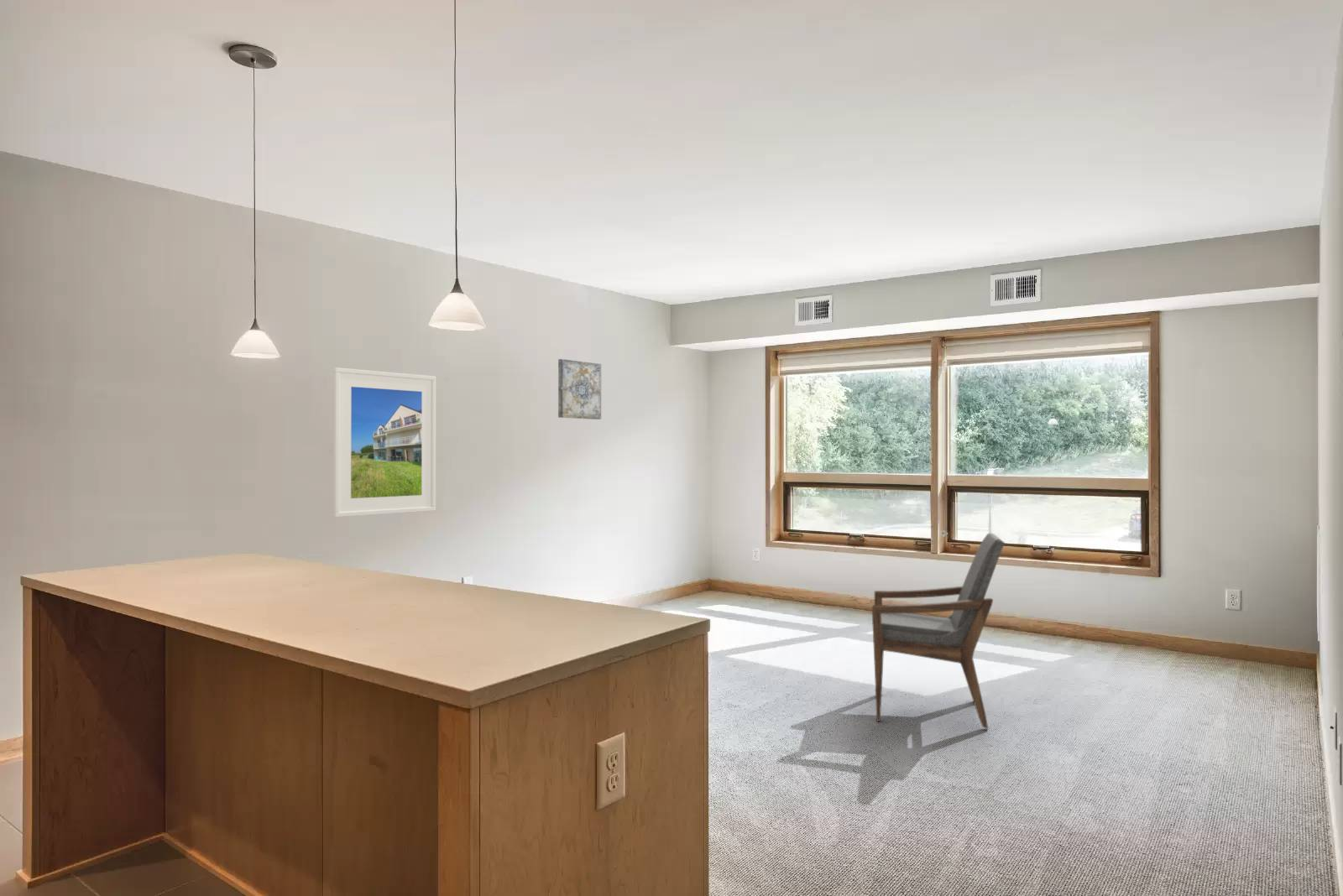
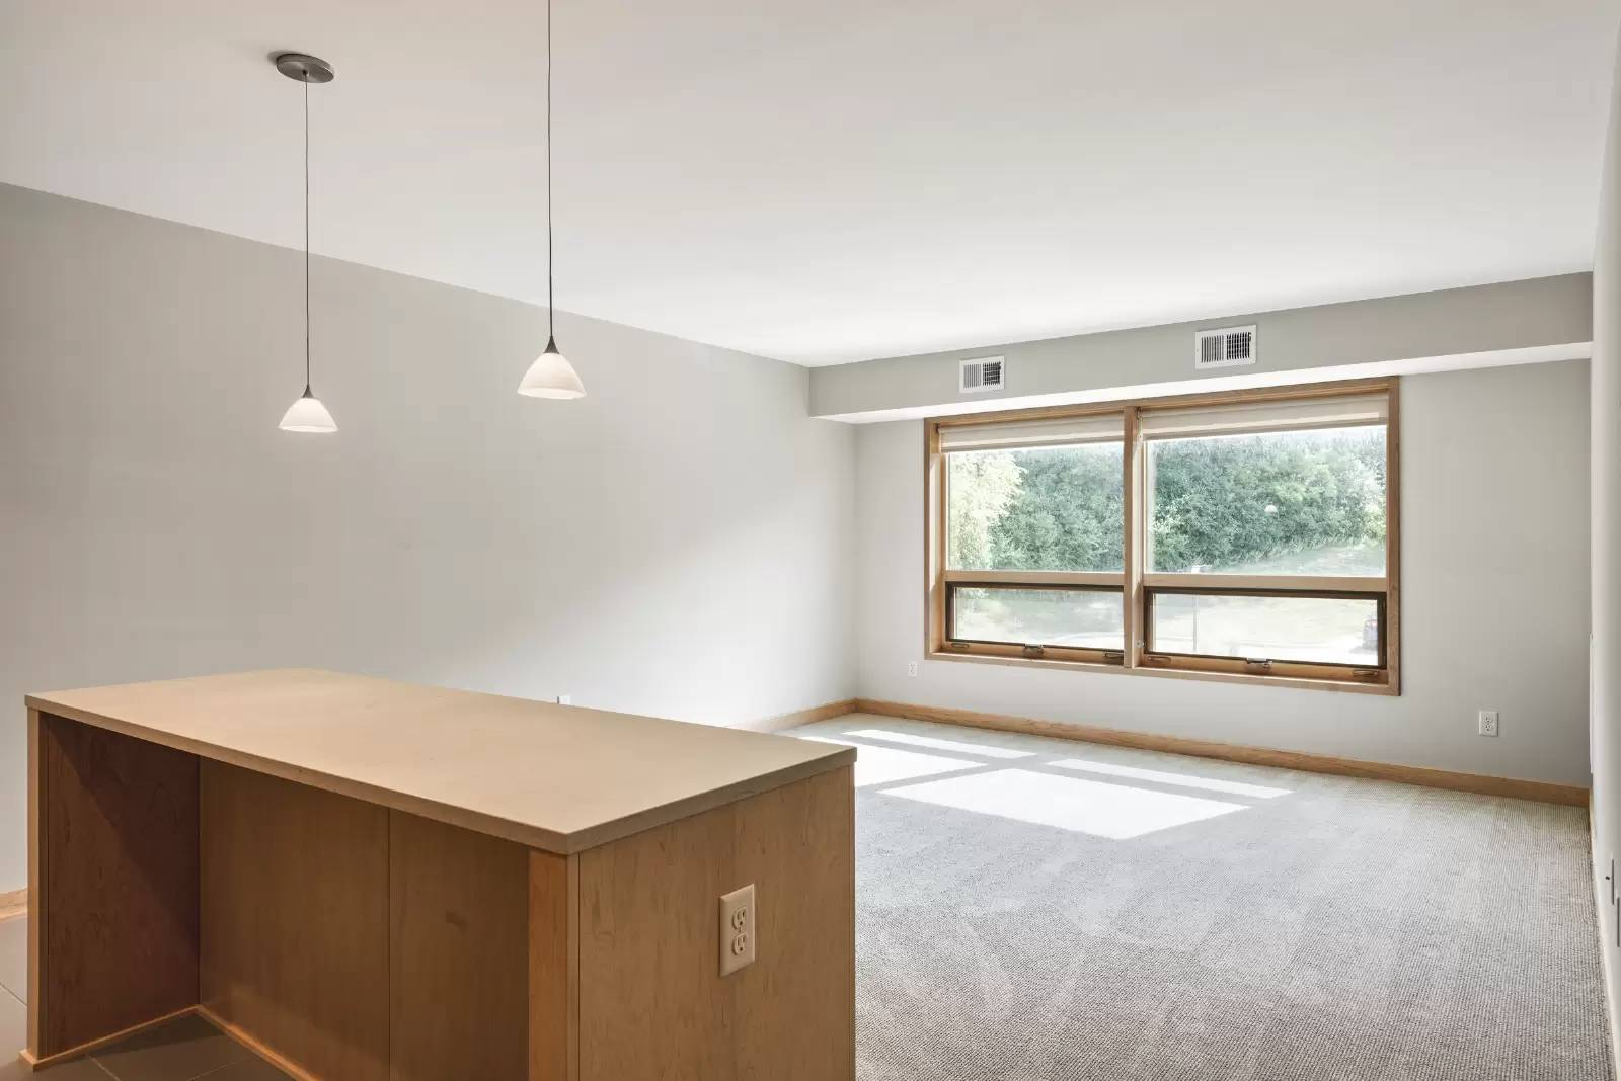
- wall art [557,358,602,420]
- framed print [332,367,436,518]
- armchair [871,532,1006,730]
